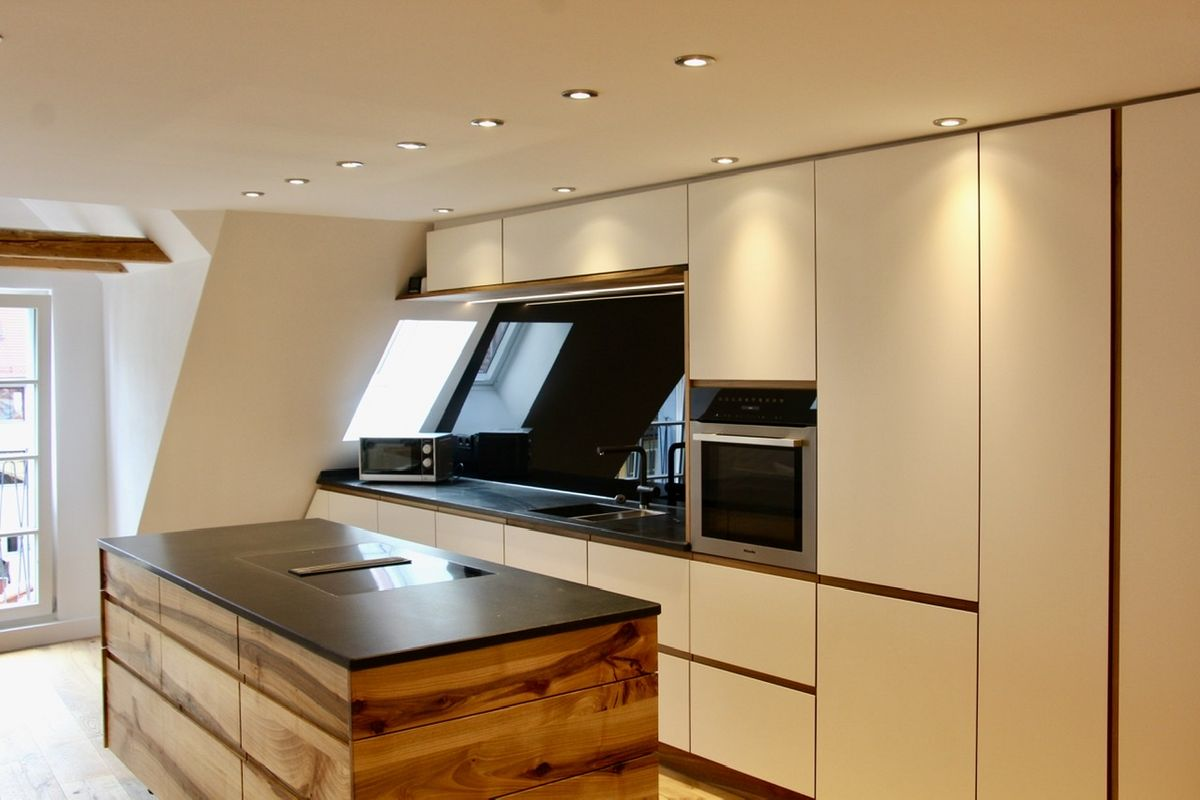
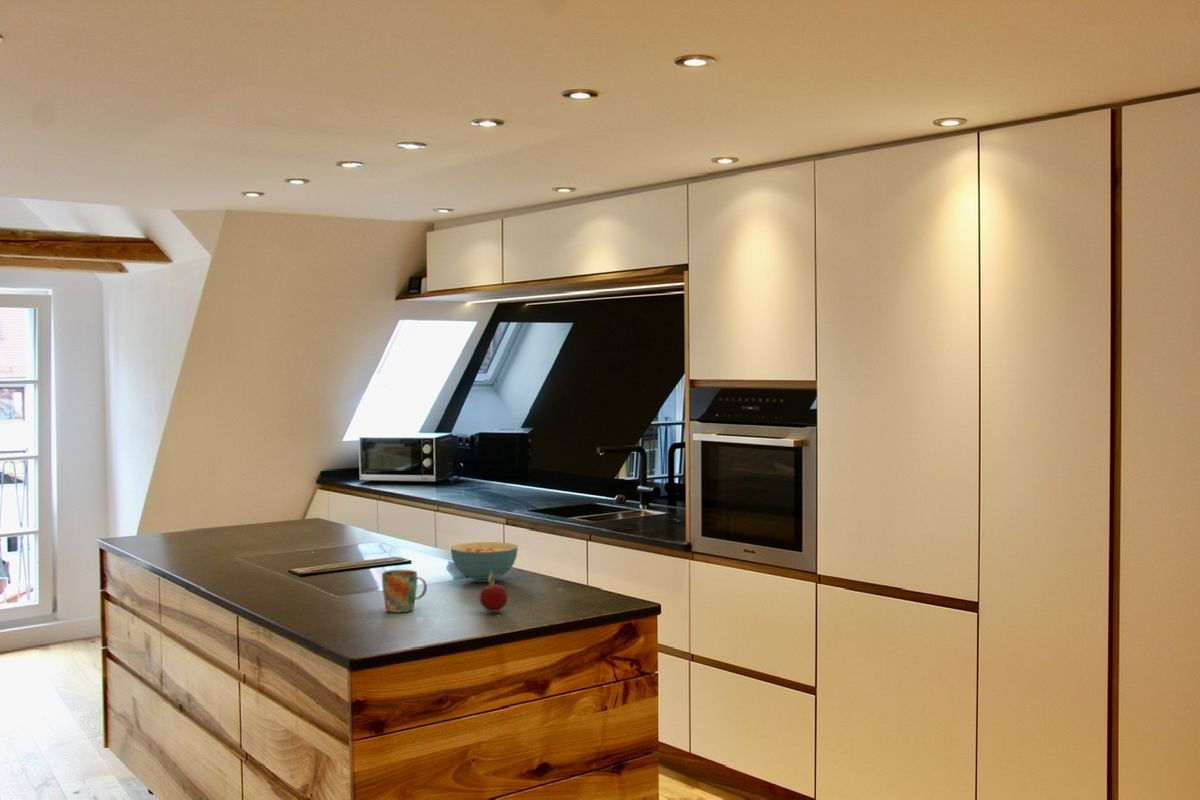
+ cereal bowl [450,541,519,583]
+ fruit [478,569,509,613]
+ mug [381,569,428,613]
